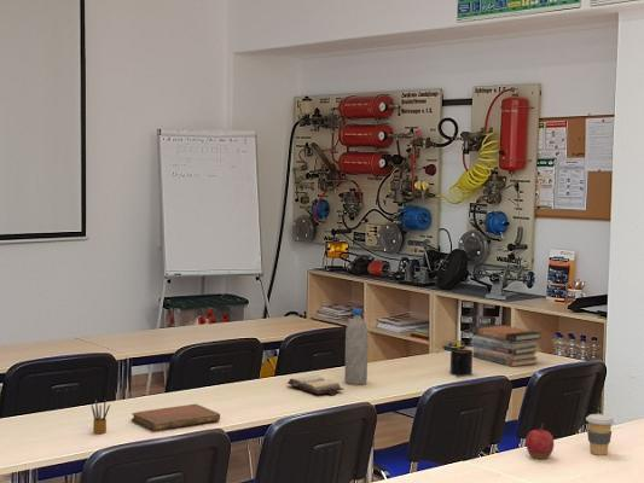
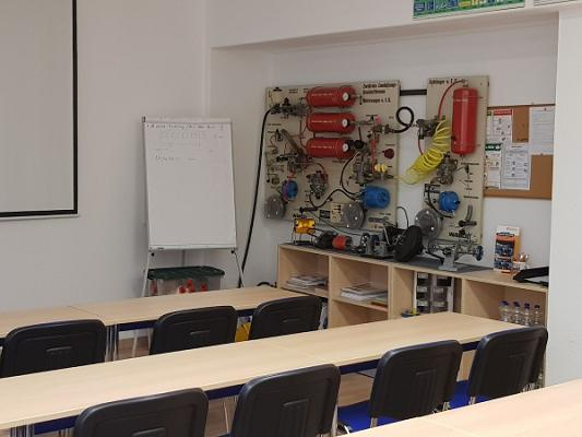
- mug [449,348,474,377]
- pencil box [89,400,111,435]
- apple [524,423,555,460]
- coffee cup [585,413,615,456]
- hardback book [286,374,346,396]
- book stack [470,324,543,368]
- water bottle [343,307,370,386]
- notebook [130,403,221,432]
